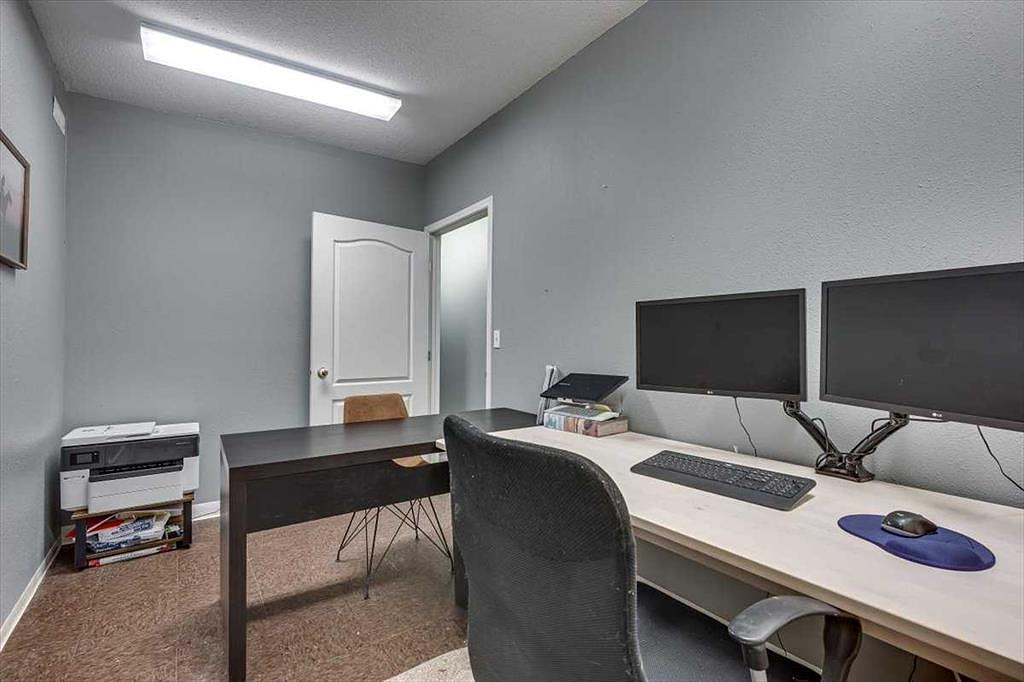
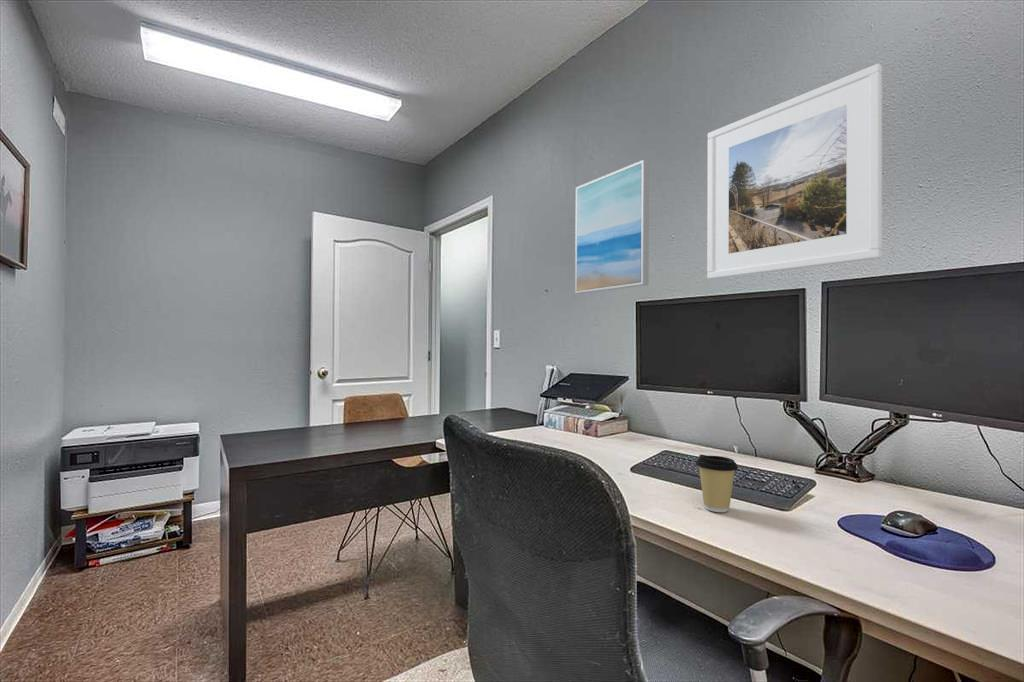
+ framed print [706,63,883,280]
+ coffee cup [695,454,739,513]
+ wall art [574,159,650,295]
